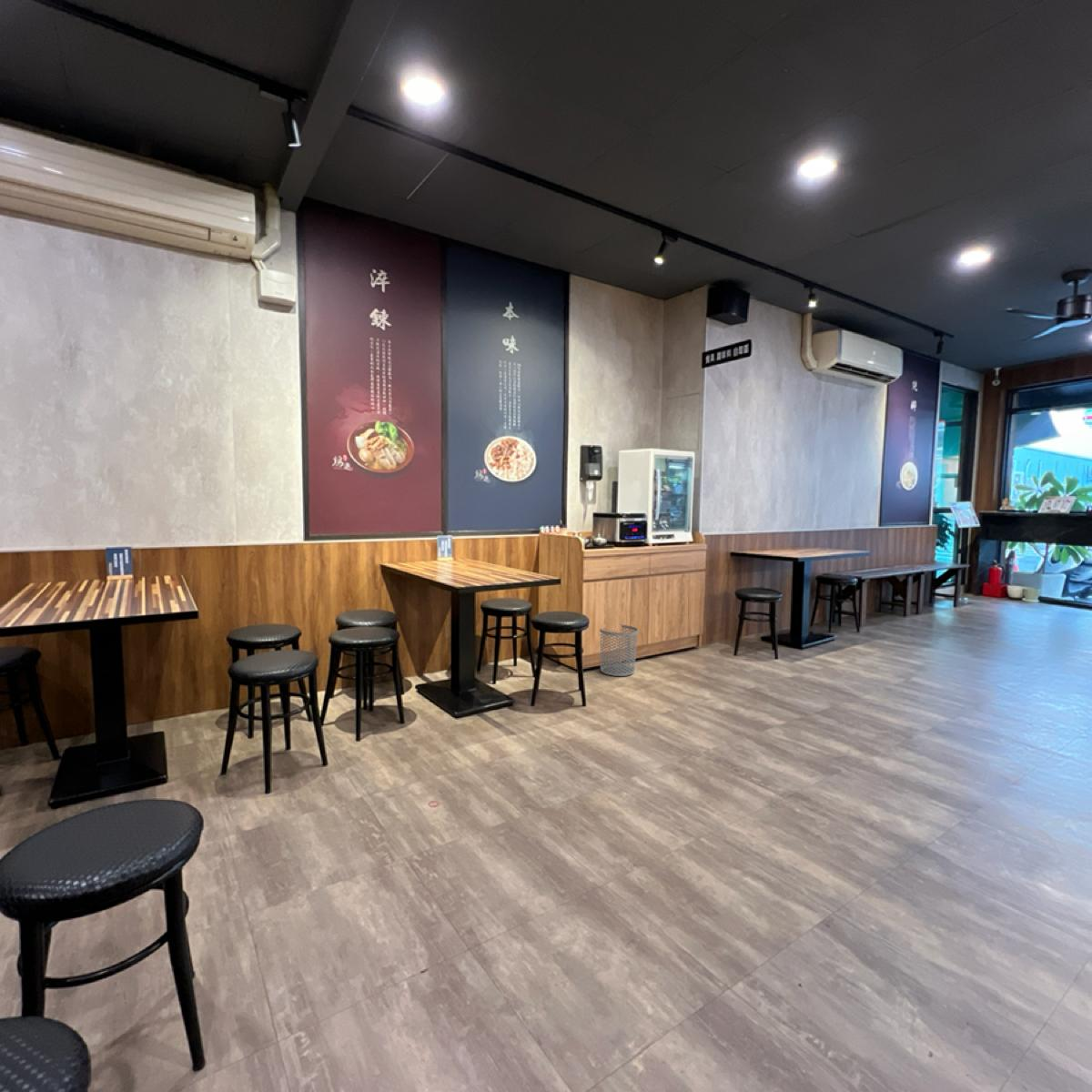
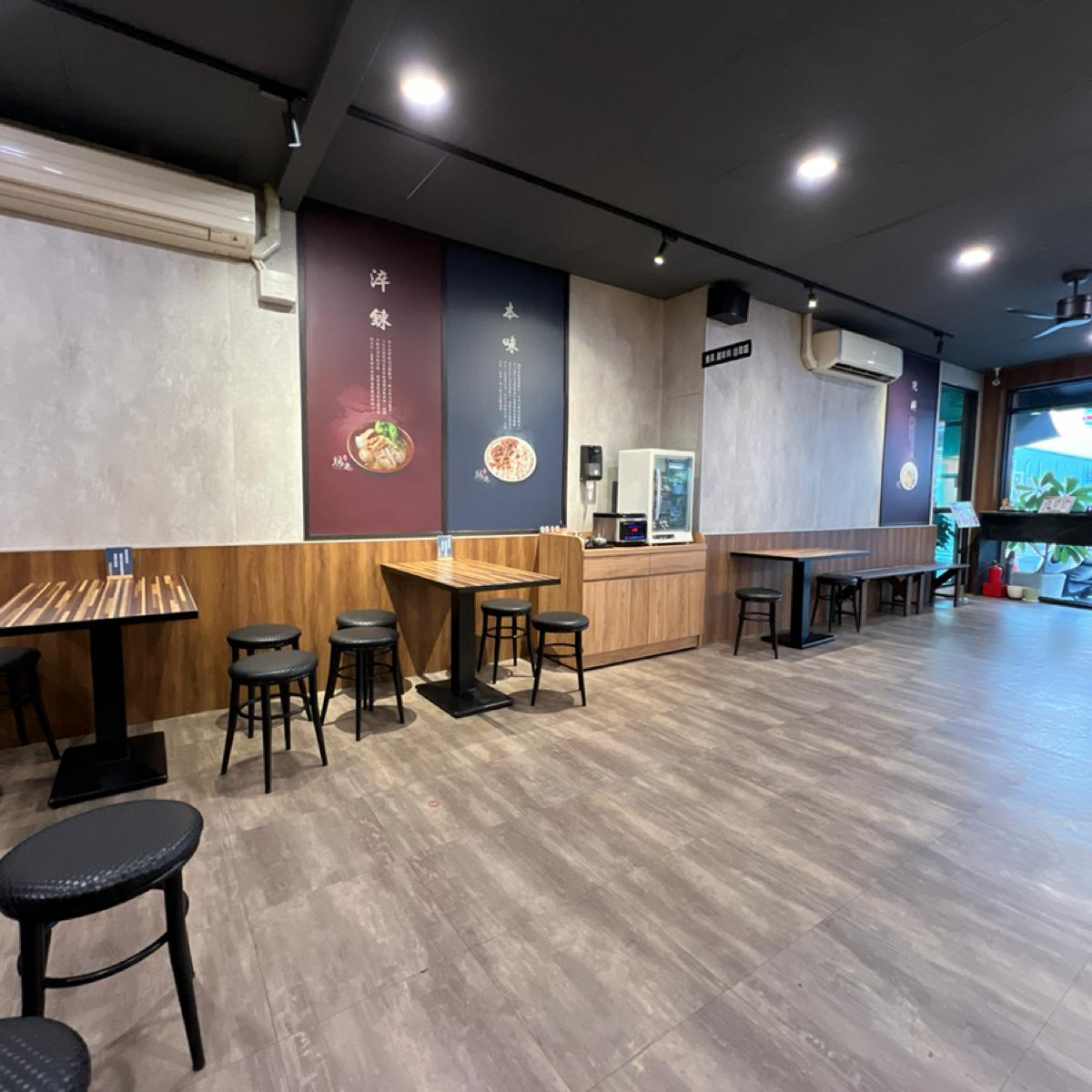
- waste bin [599,624,639,677]
